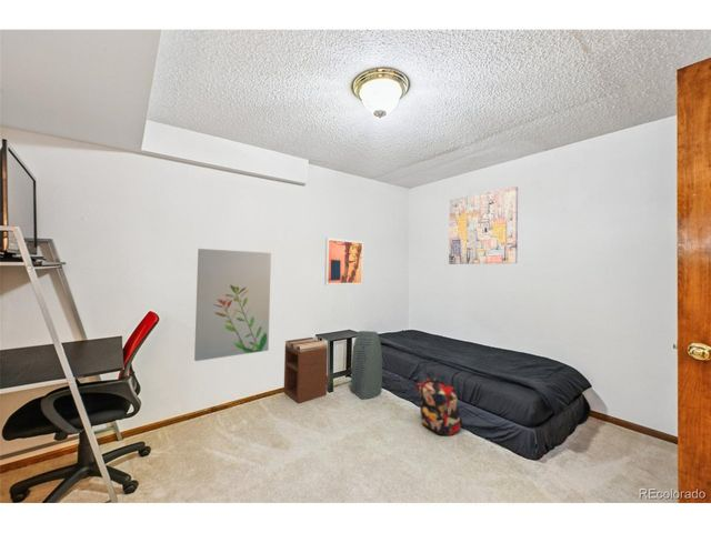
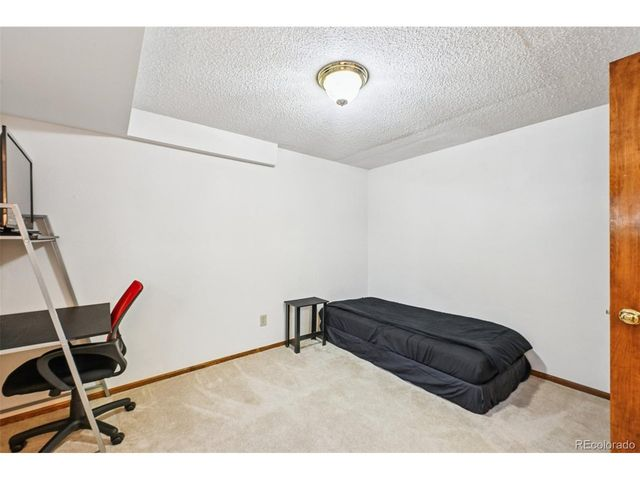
- wall art [323,237,364,286]
- backpack [415,376,463,438]
- wall art [448,185,519,265]
- wall art [193,248,272,362]
- nightstand [283,336,329,404]
- air purifier [350,330,383,400]
